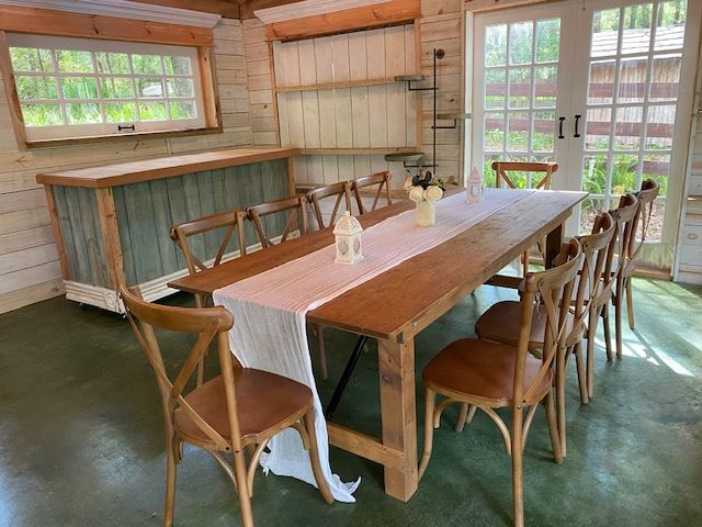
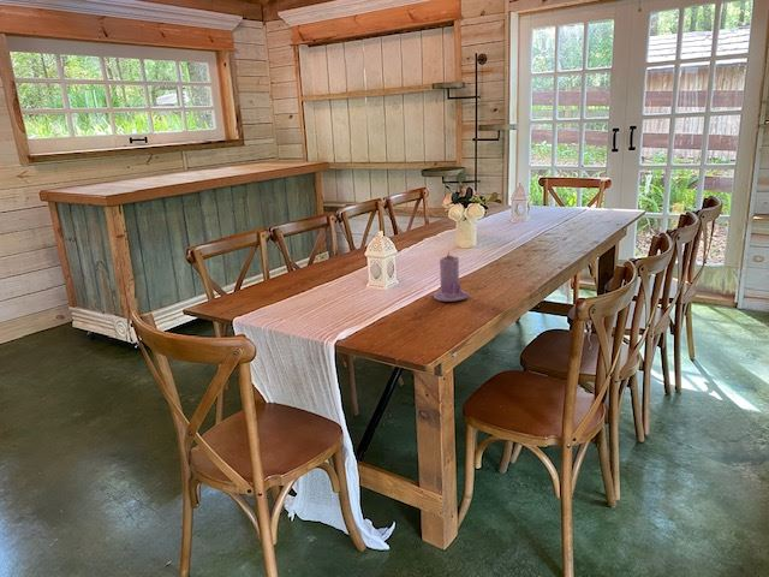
+ candle [433,249,471,303]
